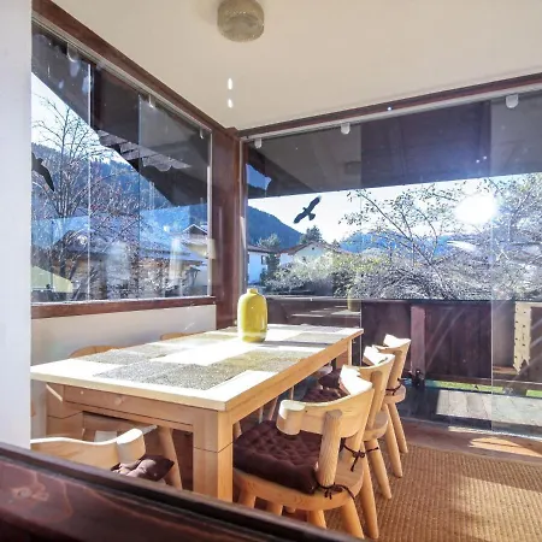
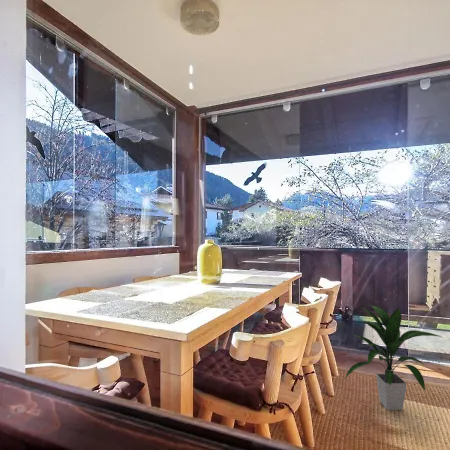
+ indoor plant [344,304,440,411]
